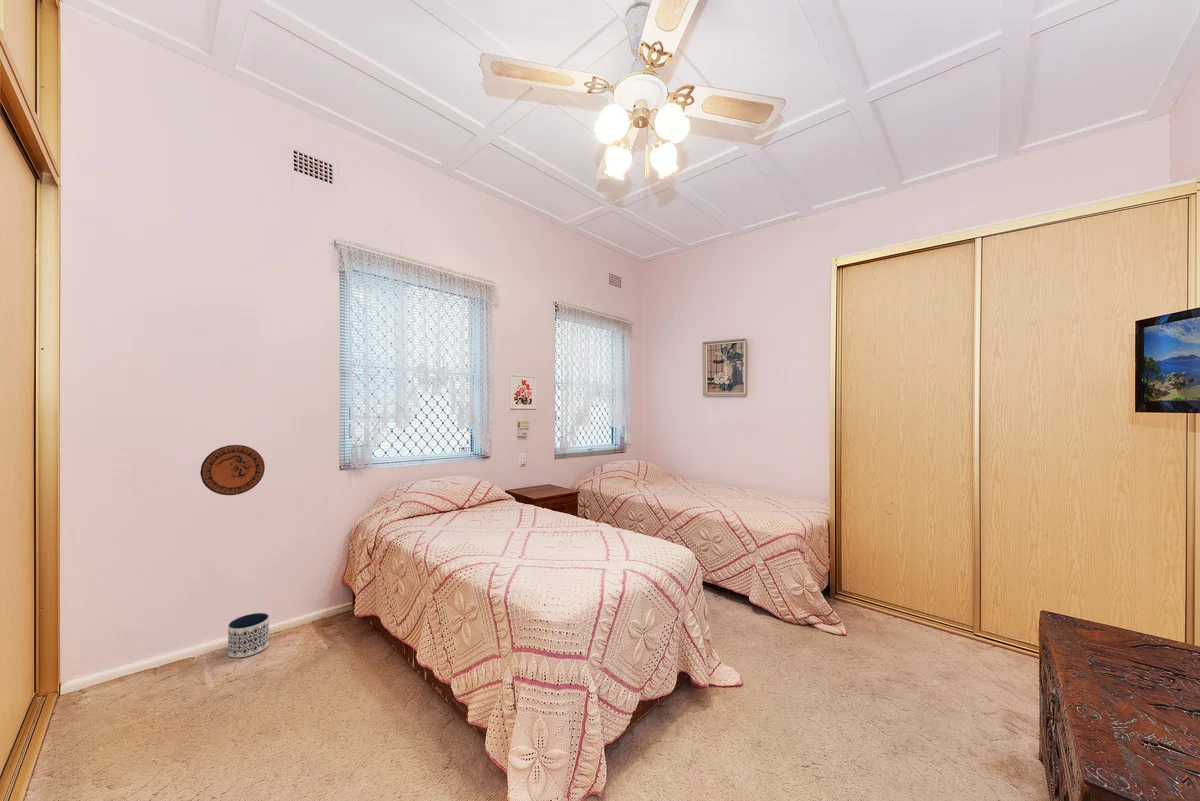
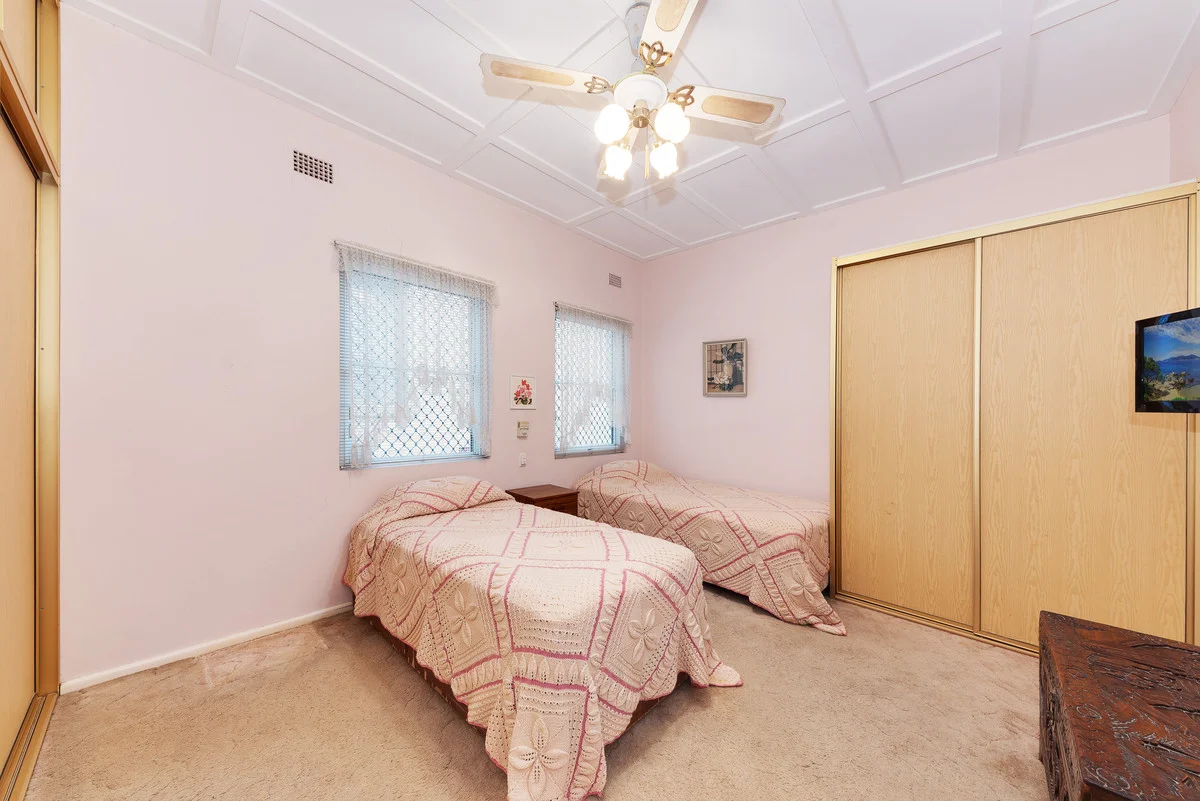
- decorative plate [199,444,266,496]
- planter [227,612,270,659]
